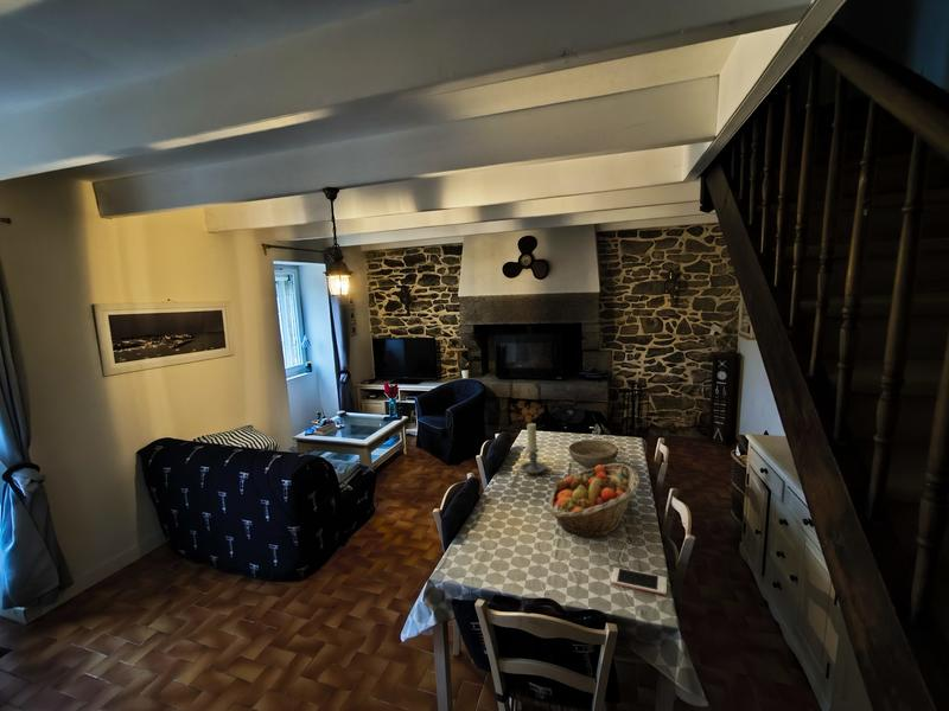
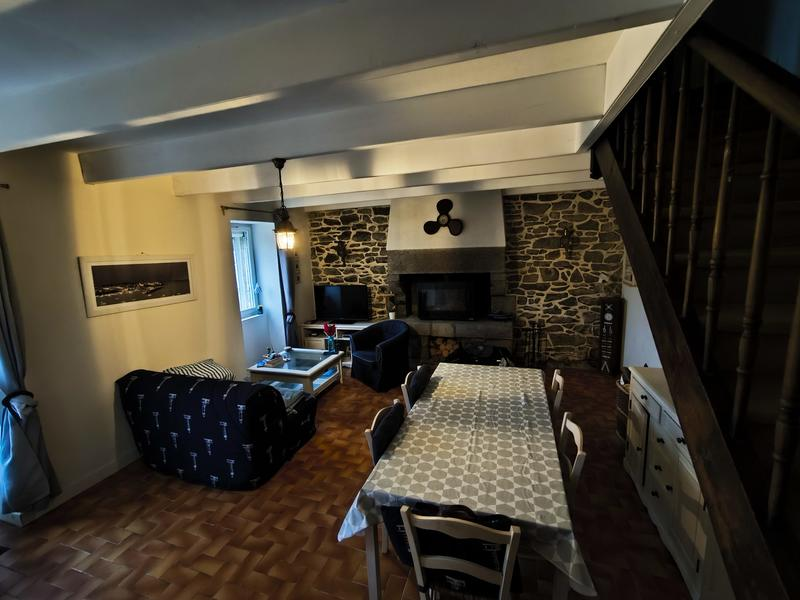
- bowl [567,438,619,469]
- fruit basket [547,462,641,539]
- candle holder [520,422,548,475]
- cell phone [610,566,668,596]
